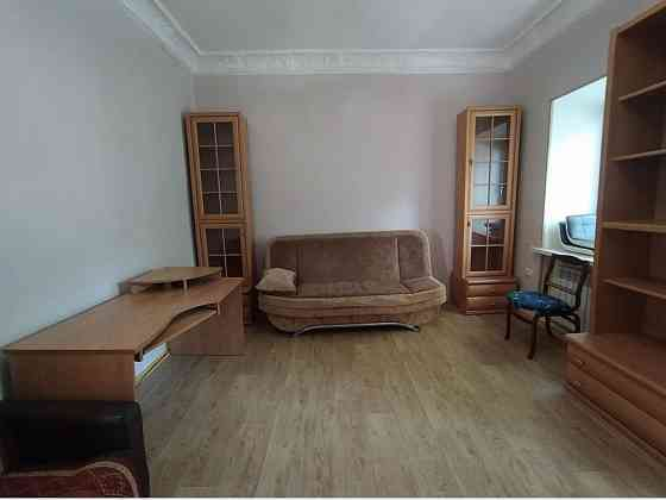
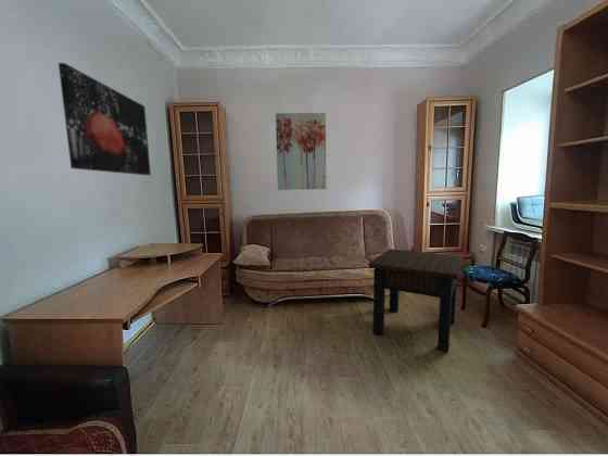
+ wall art [58,62,152,176]
+ side table [367,248,464,353]
+ wall art [275,112,327,191]
